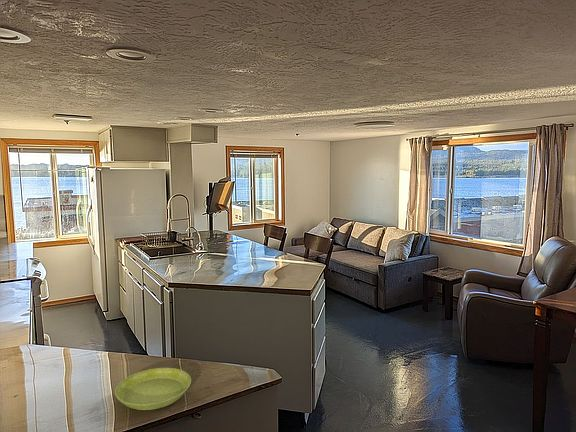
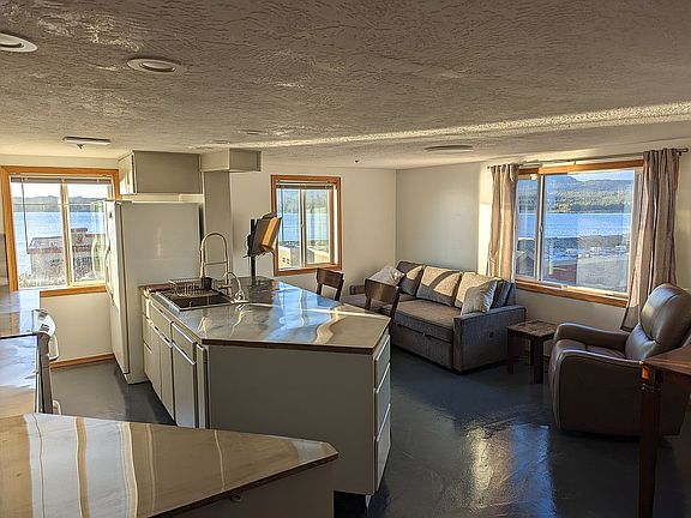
- saucer [114,367,192,411]
